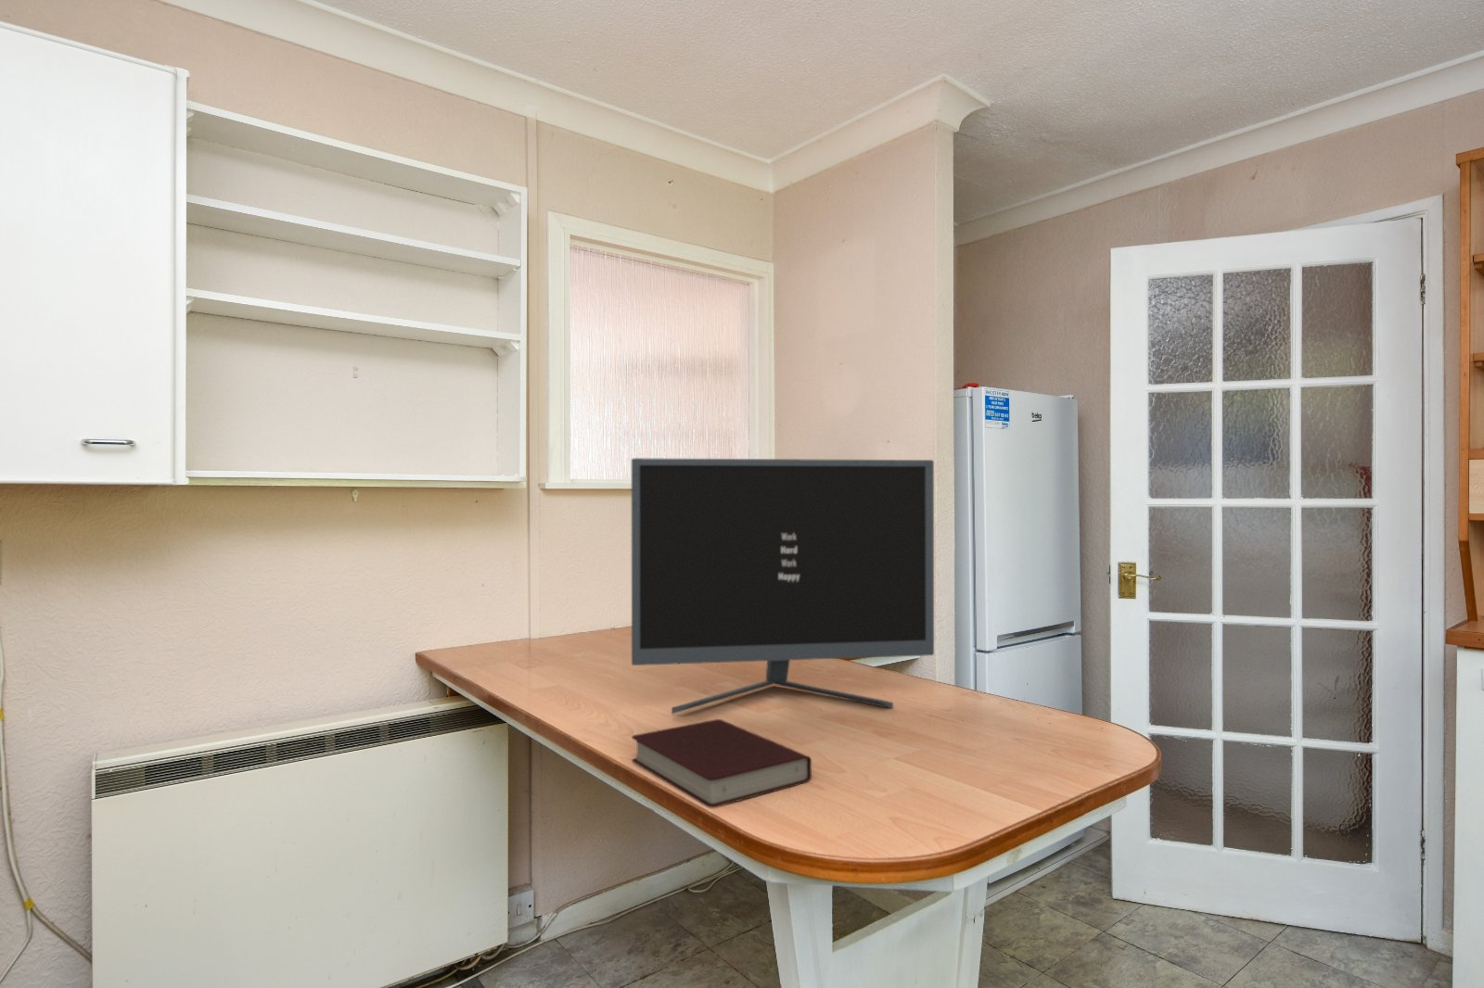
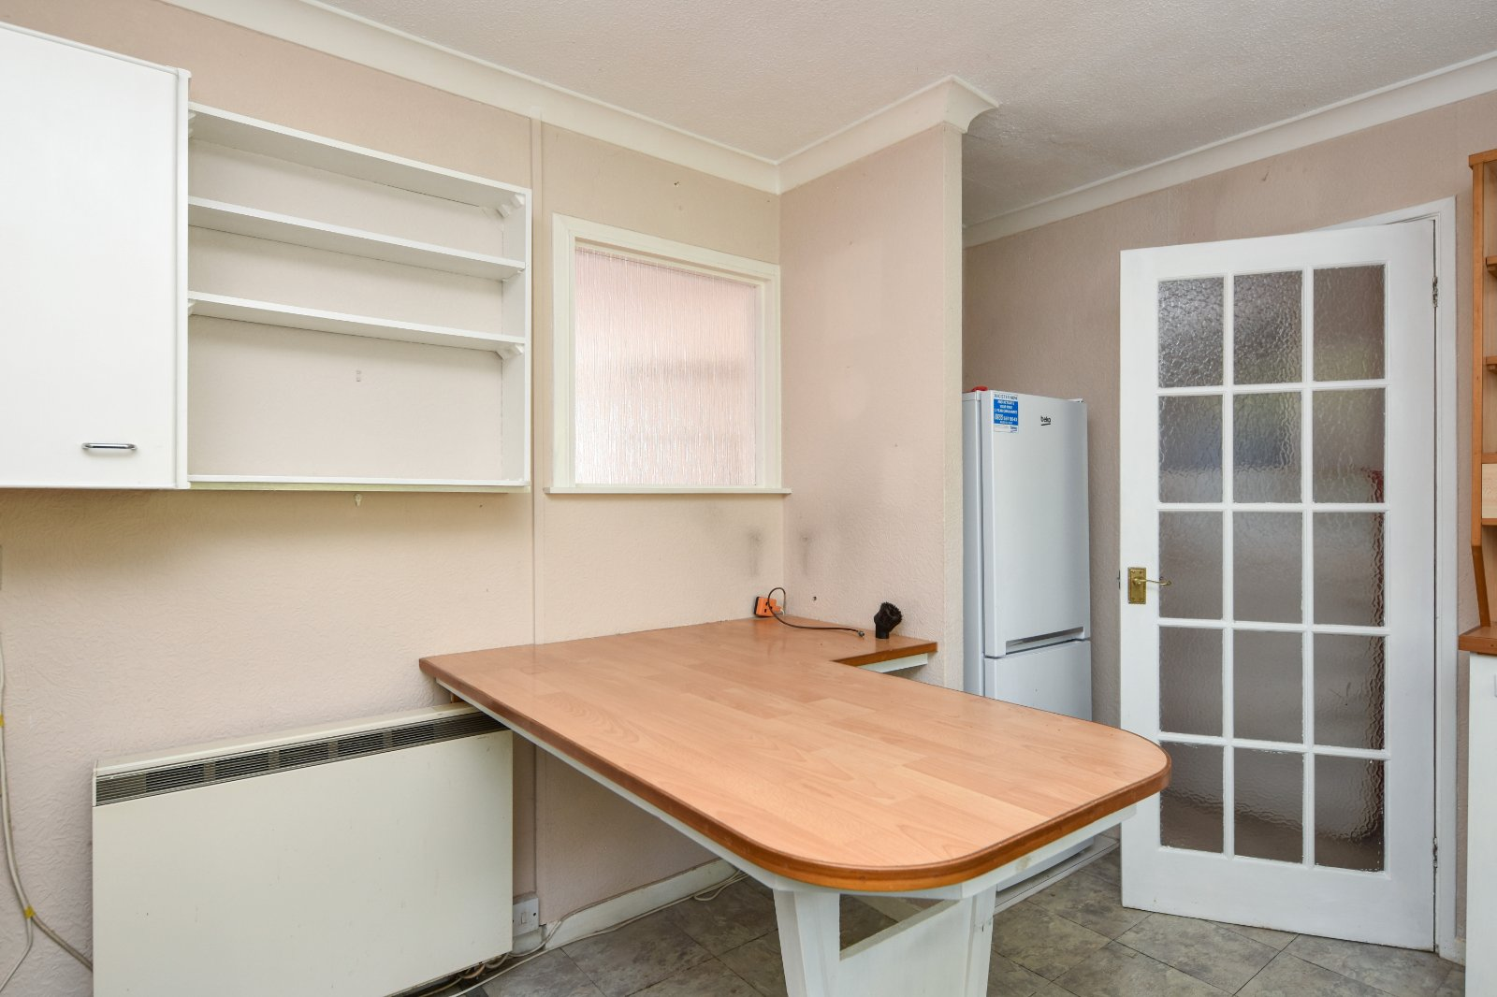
- book [631,718,812,808]
- monitor [631,457,935,715]
